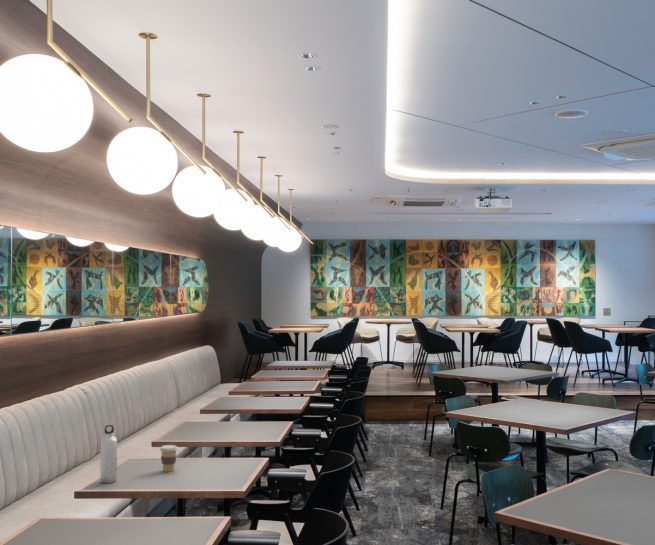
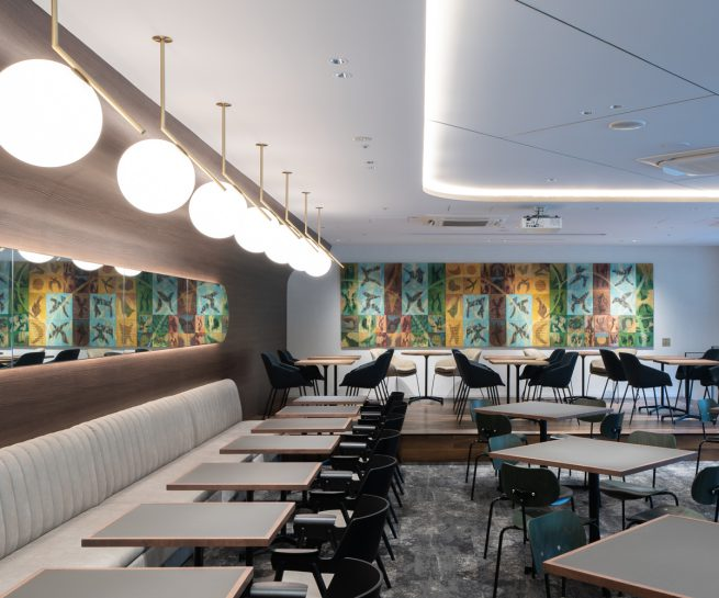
- coffee cup [159,444,179,473]
- water bottle [99,424,118,484]
